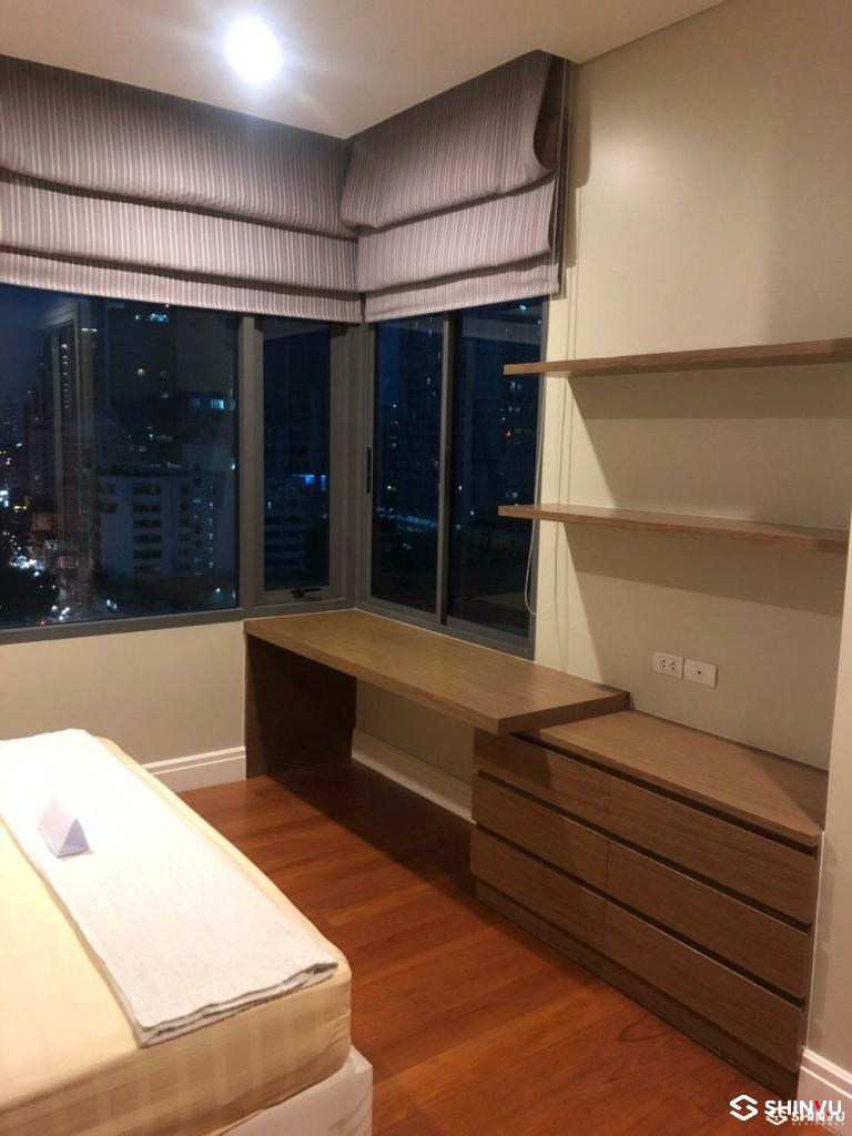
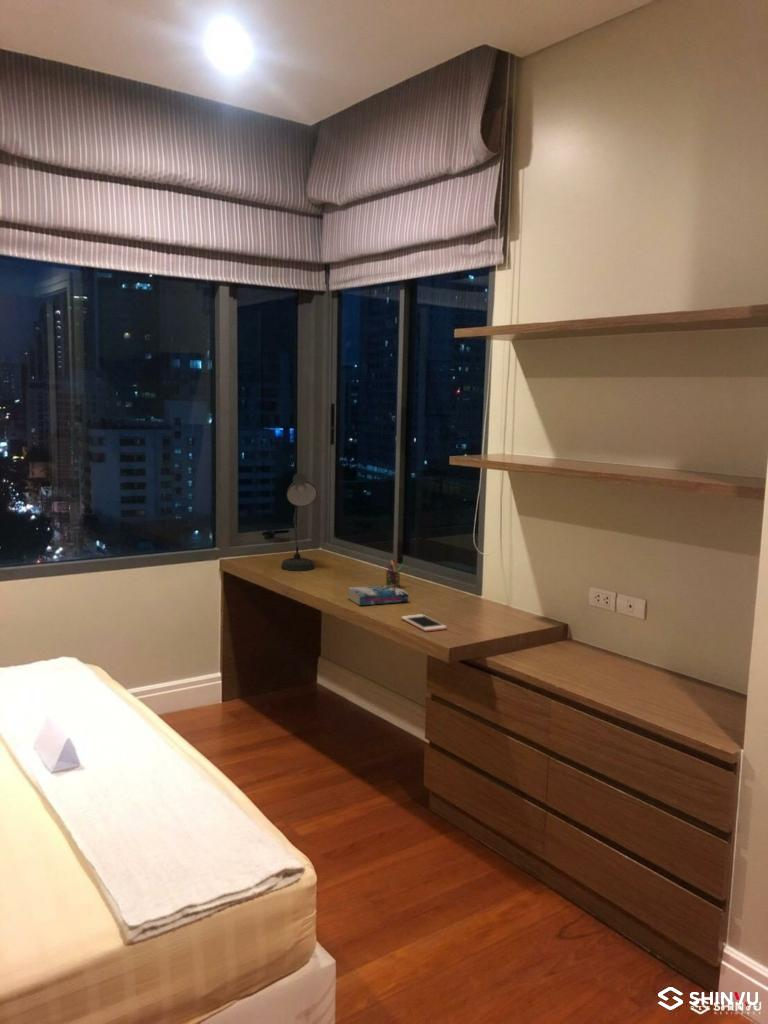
+ pen holder [385,559,405,588]
+ book [347,585,409,606]
+ desk lamp [280,472,318,572]
+ cell phone [400,613,448,632]
